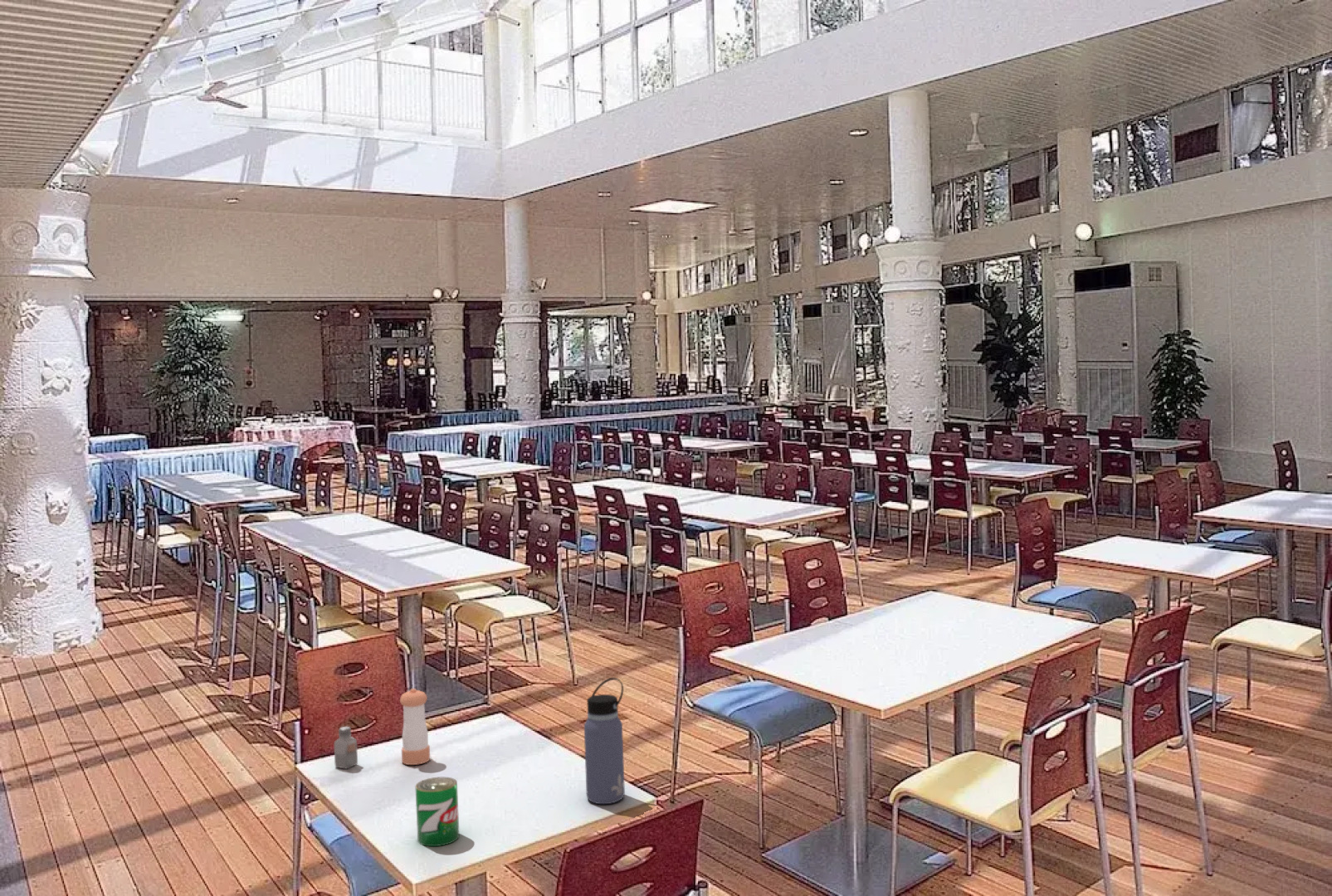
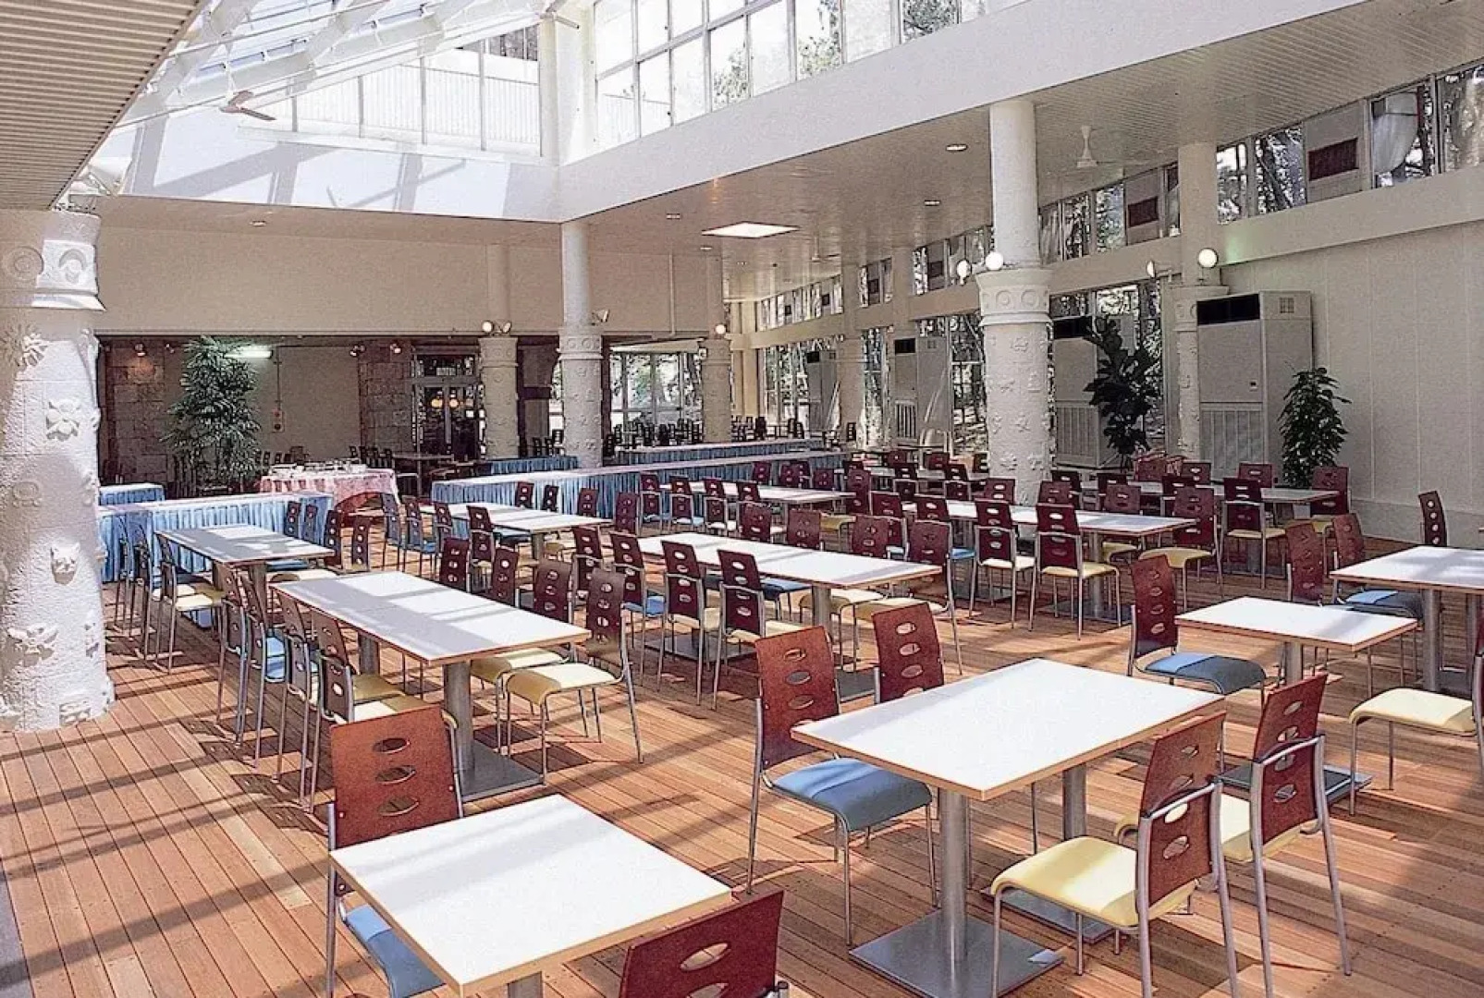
- water bottle [583,677,626,805]
- saltshaker [334,726,359,770]
- pepper shaker [399,688,431,766]
- can [414,777,460,847]
